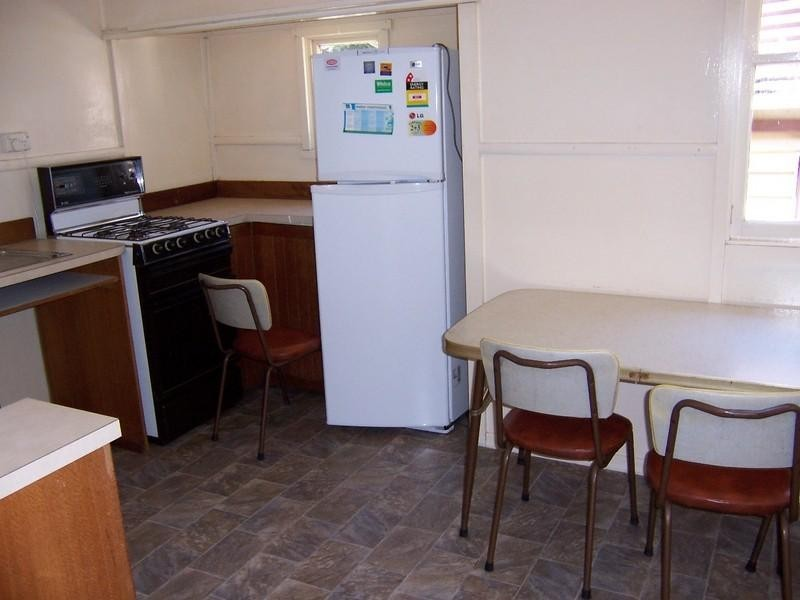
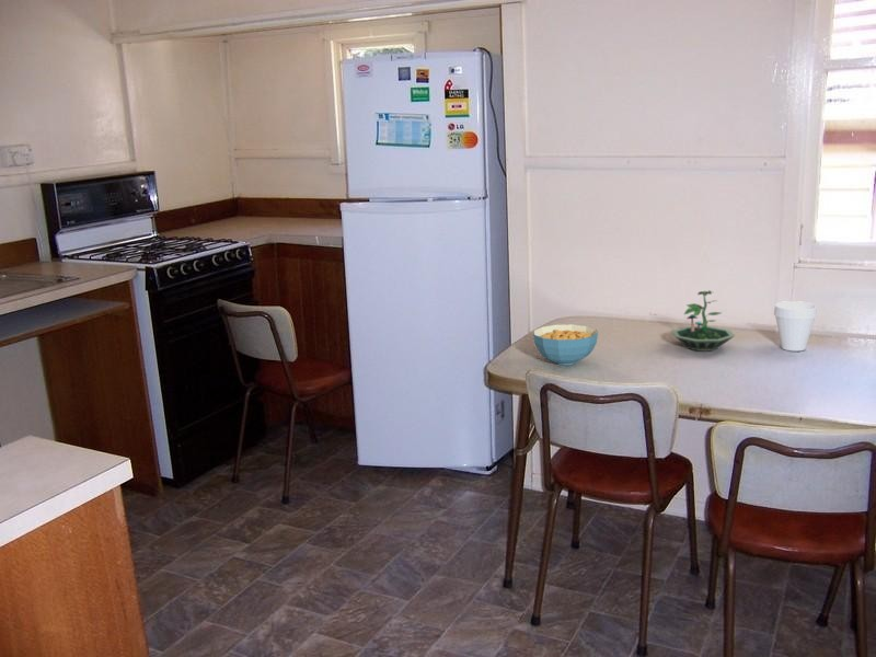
+ cup [773,300,818,351]
+ terrarium [671,289,736,353]
+ cereal bowl [532,323,599,366]
